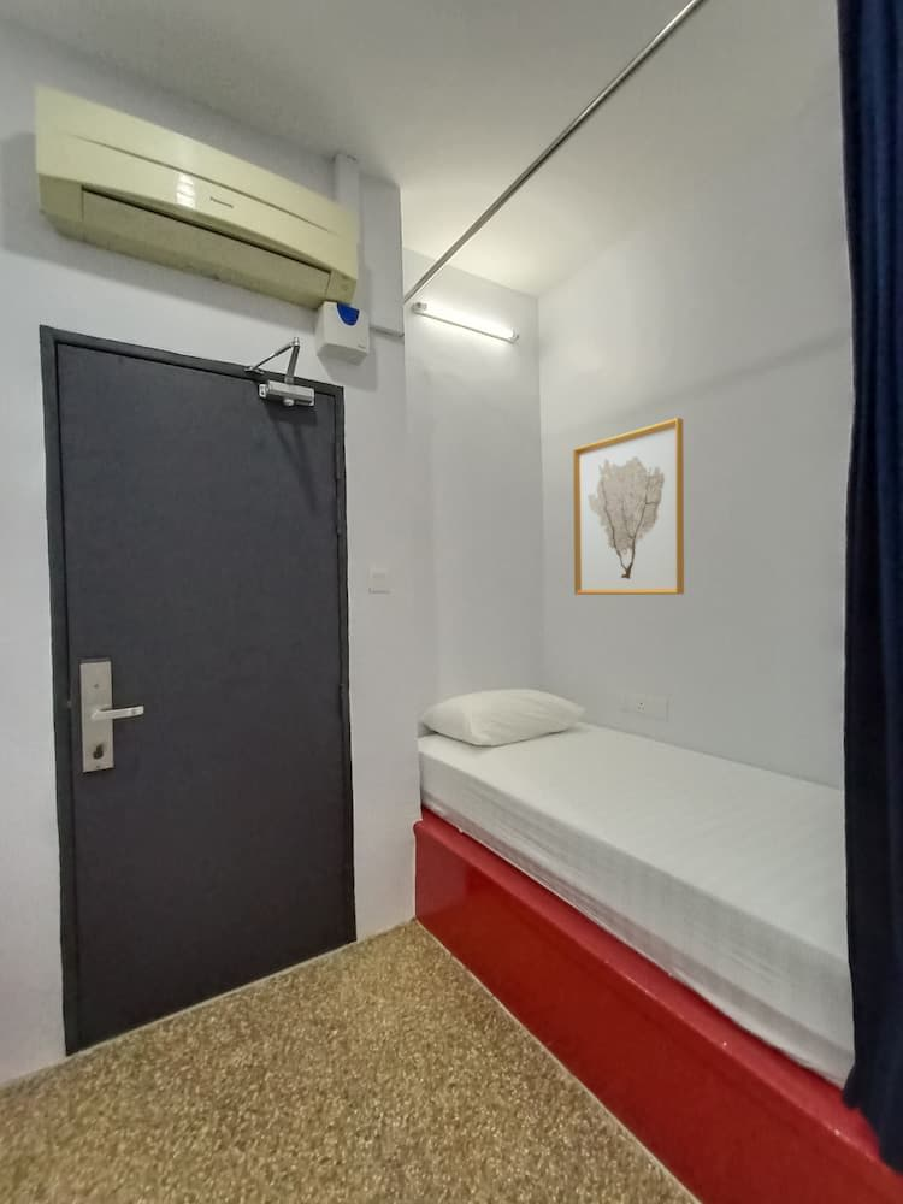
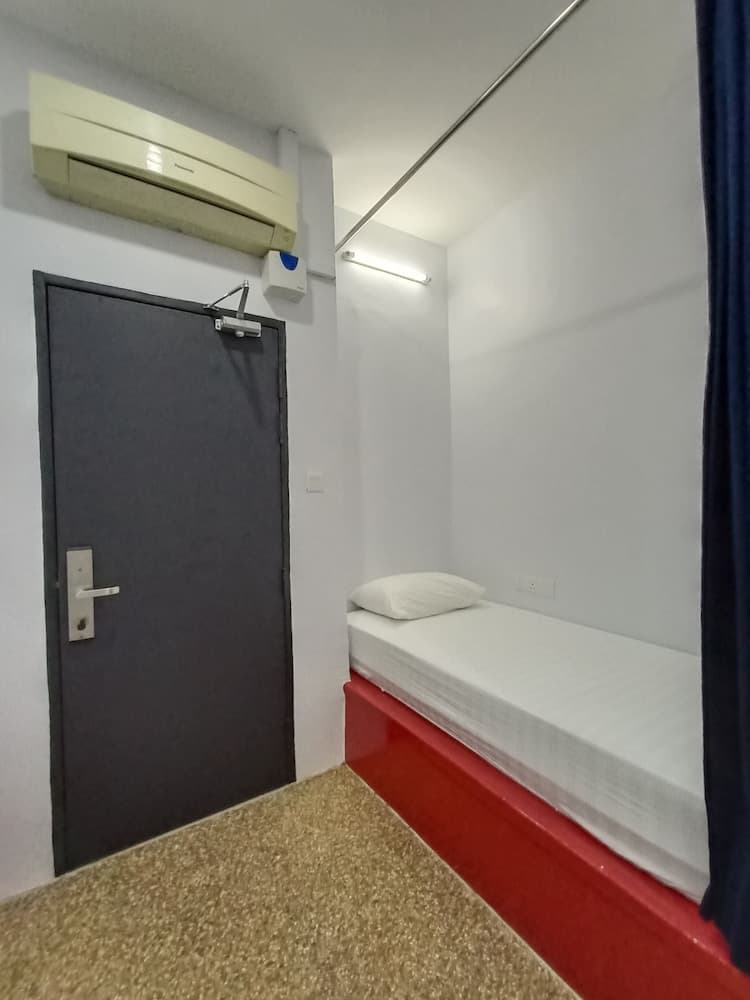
- wall art [572,417,685,596]
